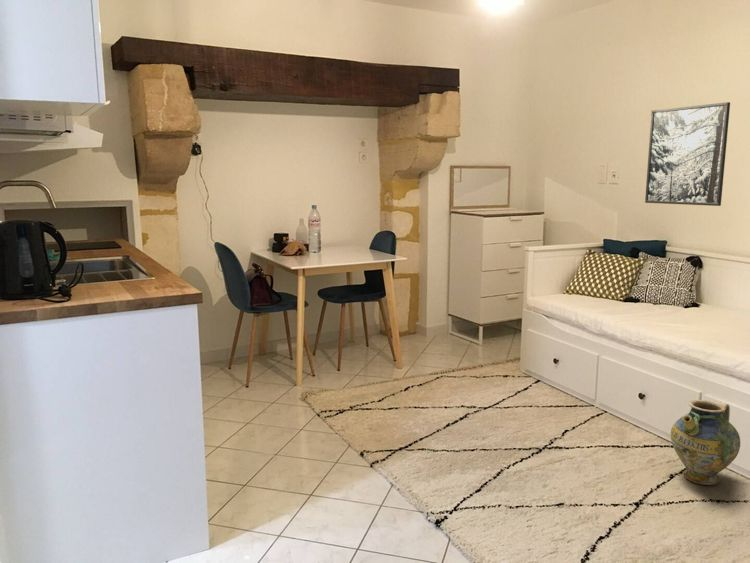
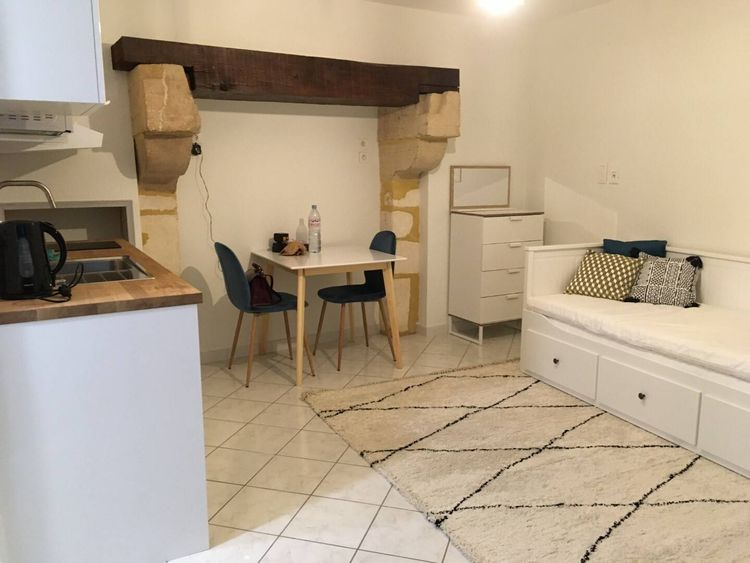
- ceramic jug [670,399,741,486]
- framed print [644,101,731,207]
